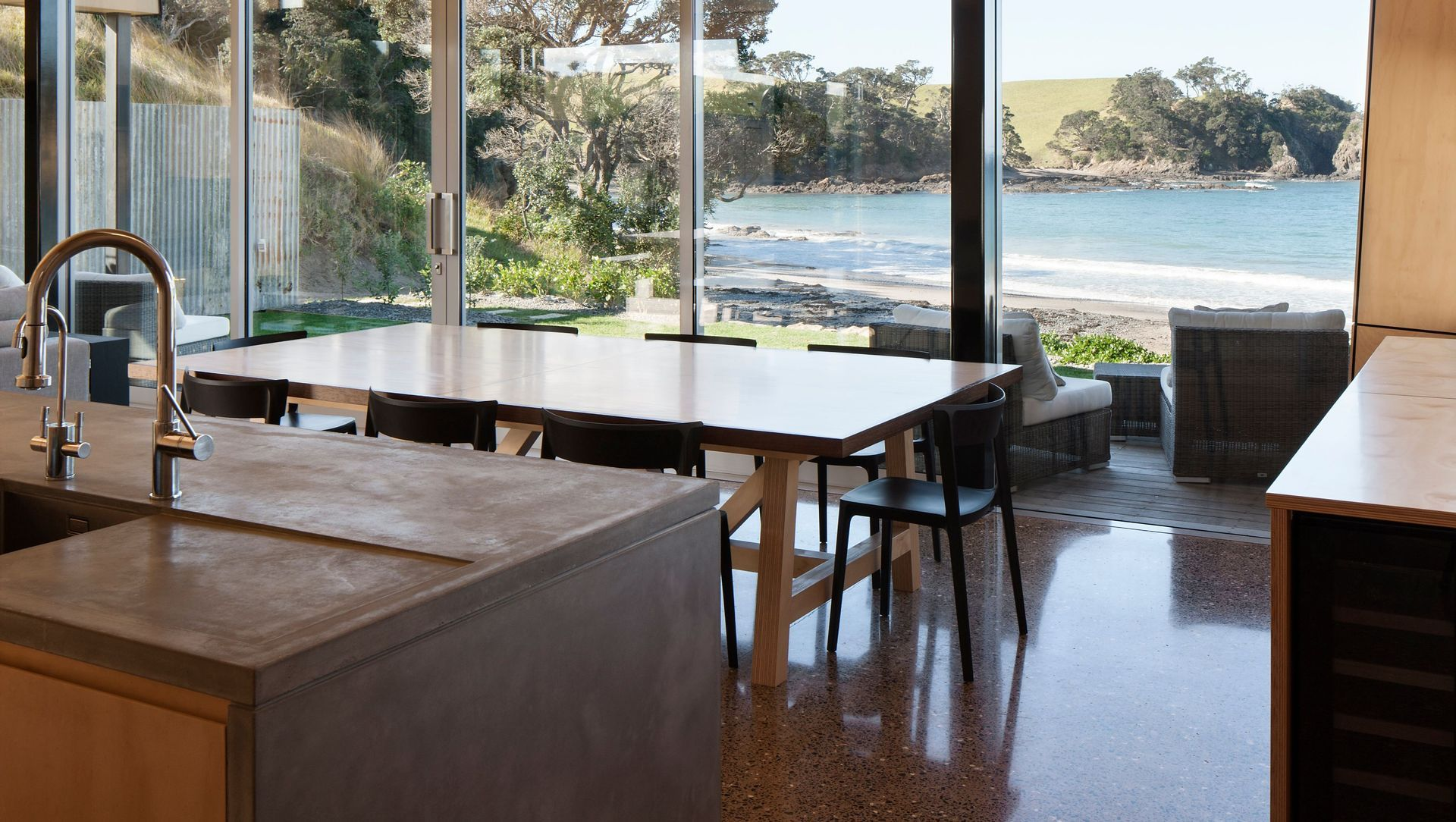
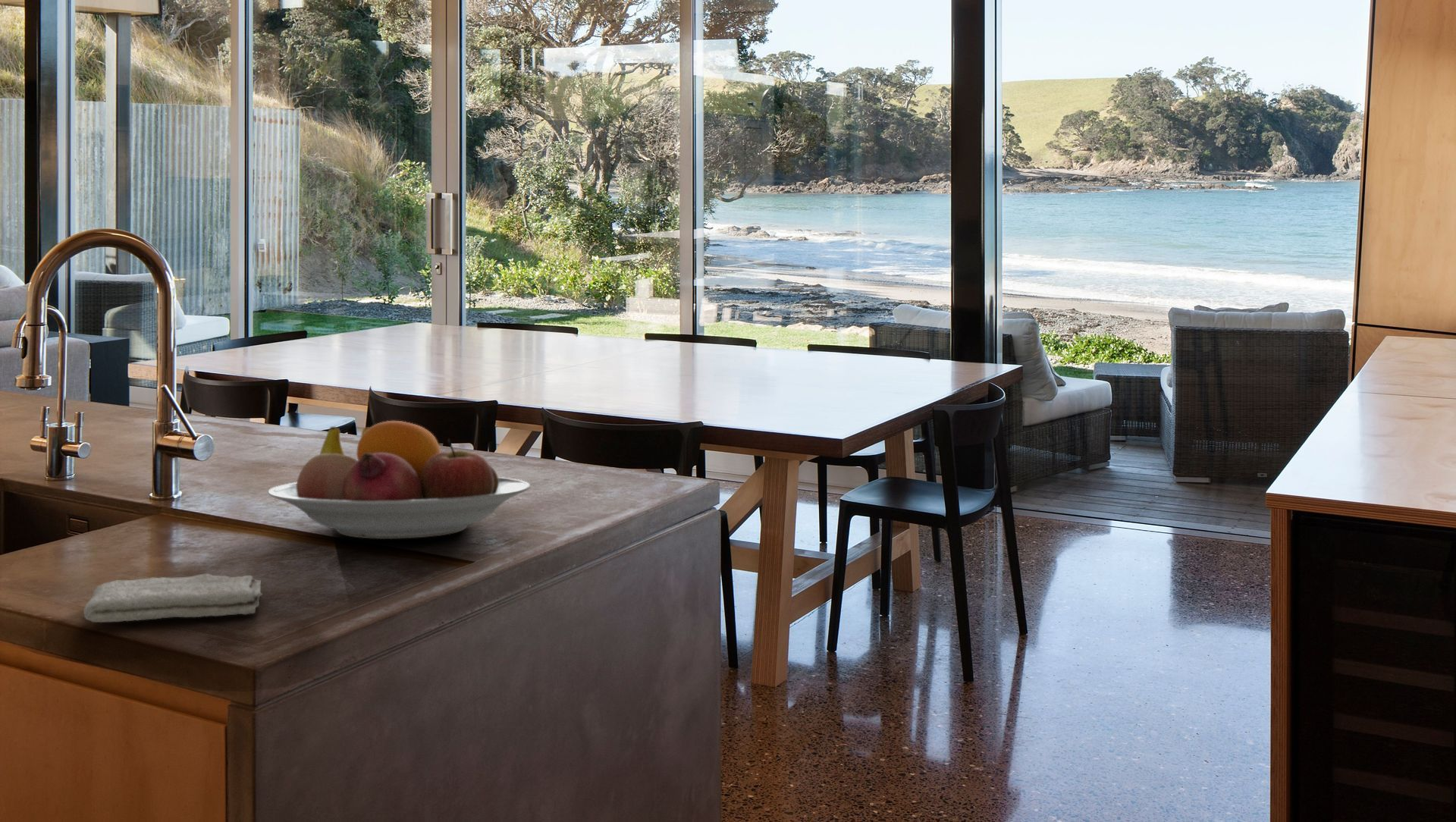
+ fruit bowl [268,420,531,540]
+ washcloth [83,573,263,623]
